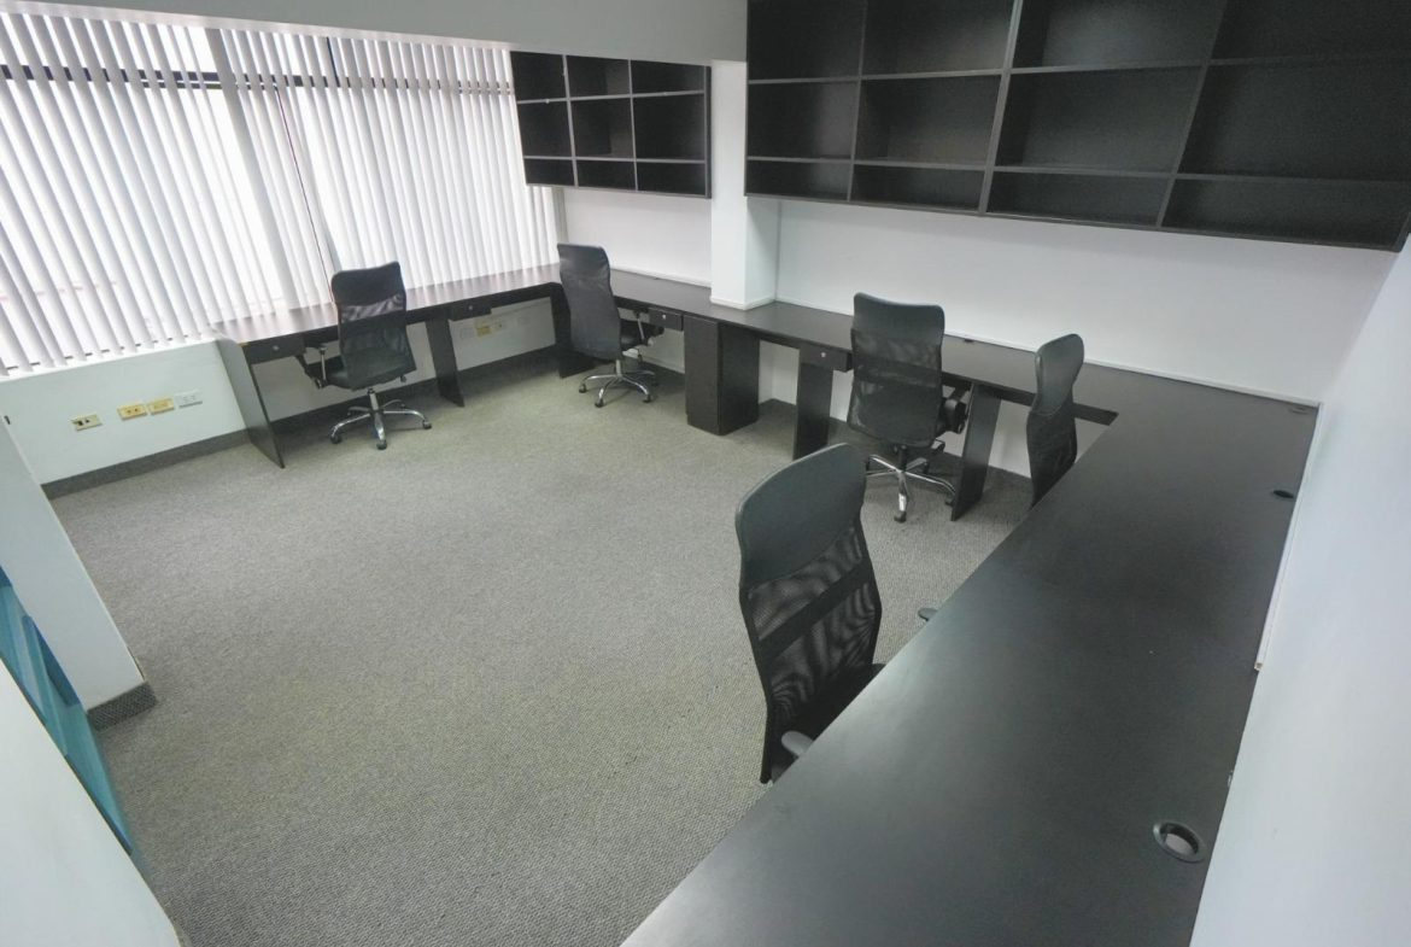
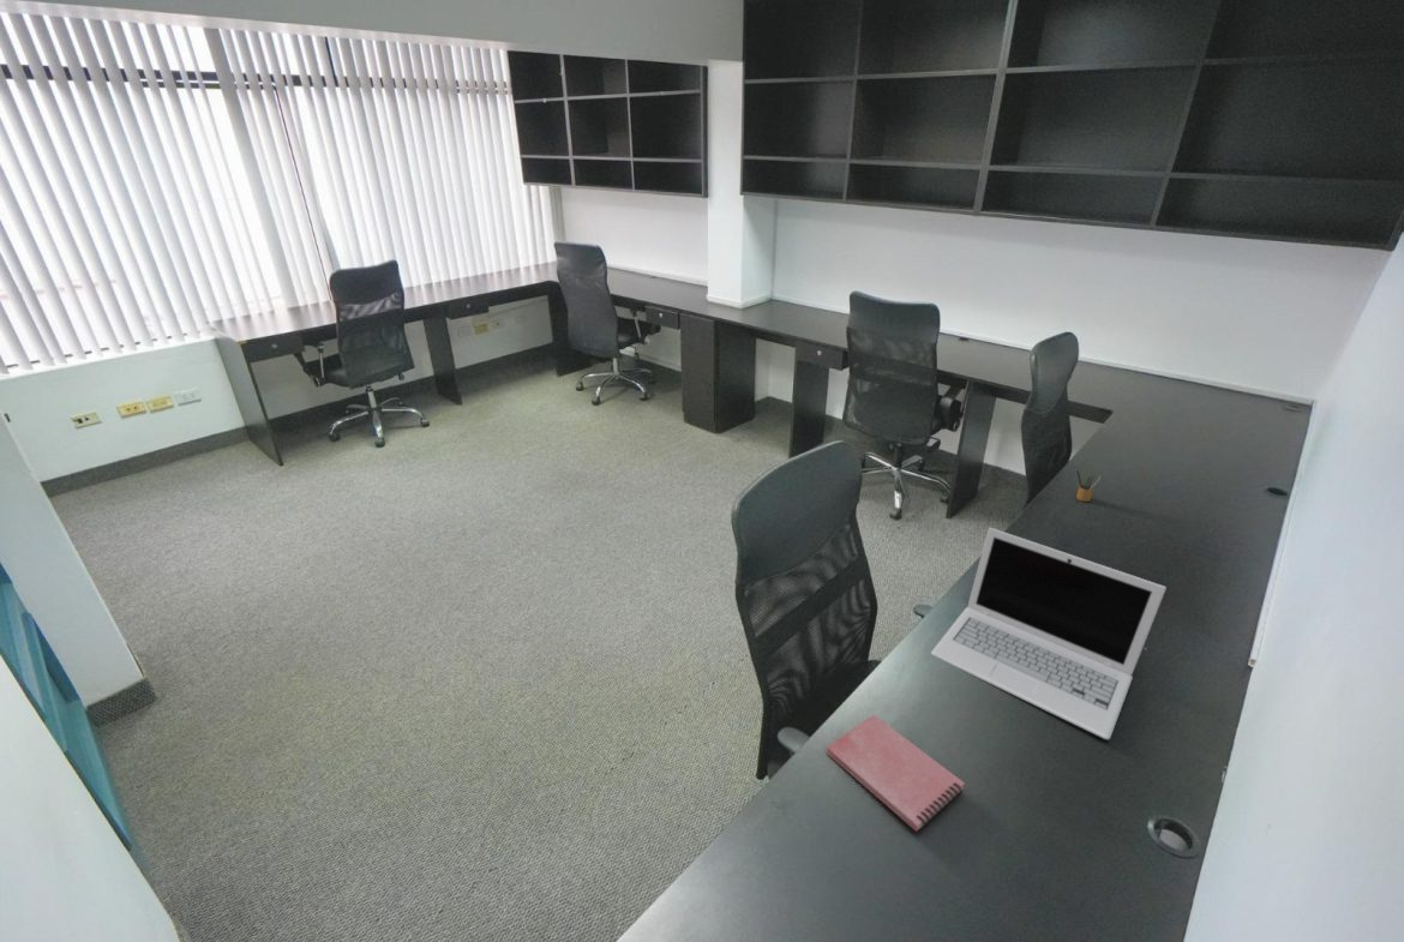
+ notebook [824,714,966,833]
+ laptop [930,527,1168,740]
+ pencil box [1075,467,1103,503]
